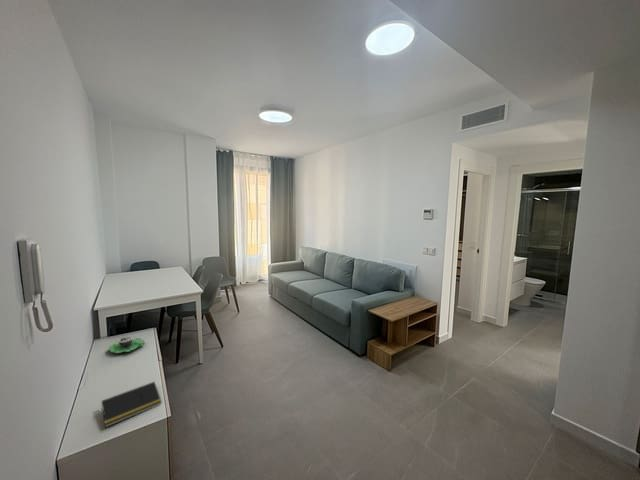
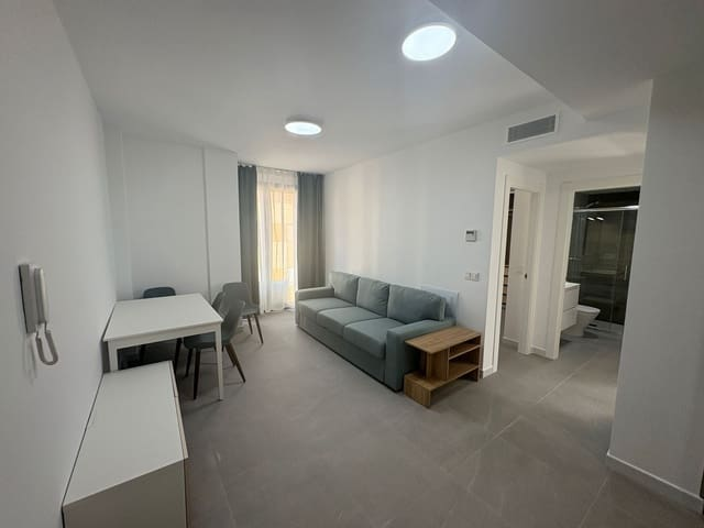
- notepad [100,381,163,429]
- succulent planter [106,336,146,354]
